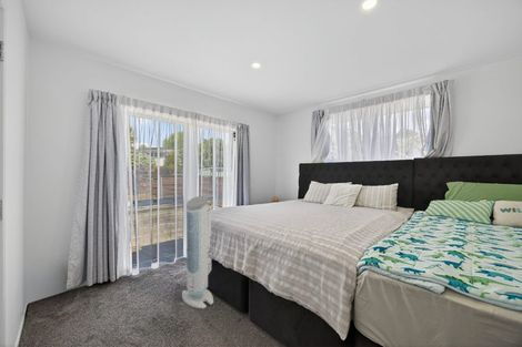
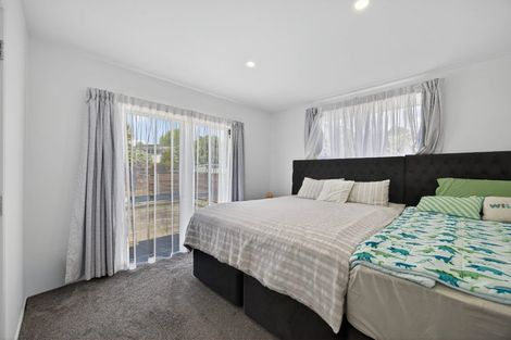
- air purifier [181,195,214,310]
